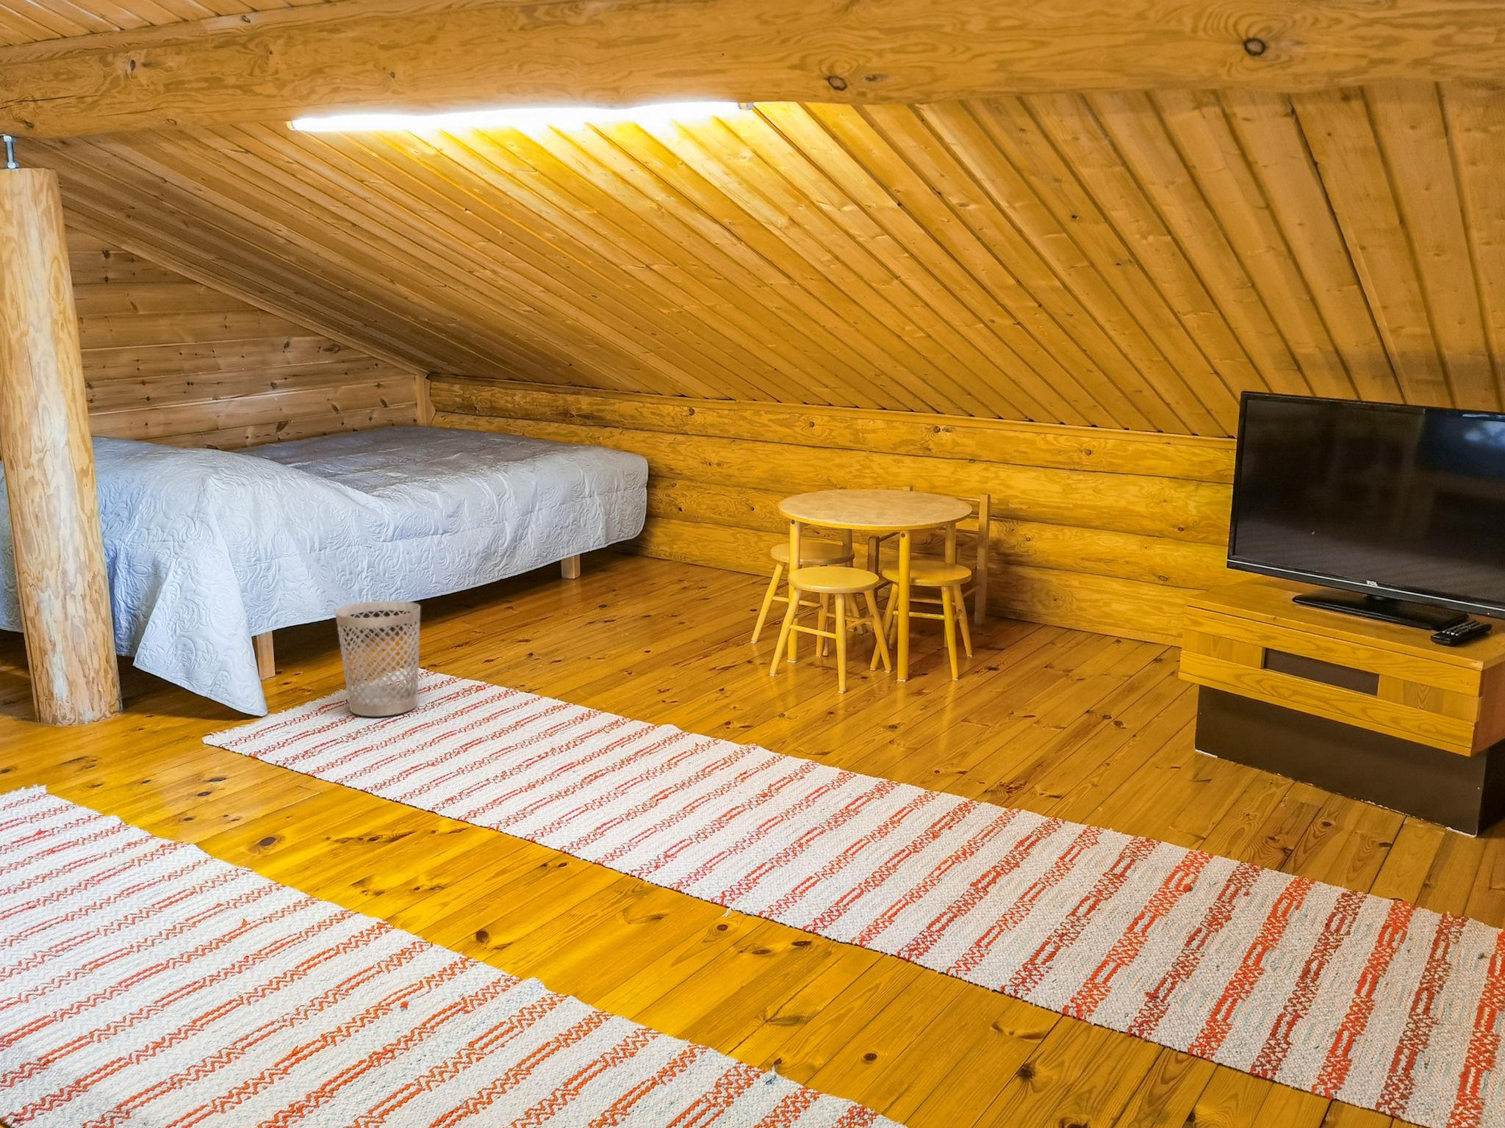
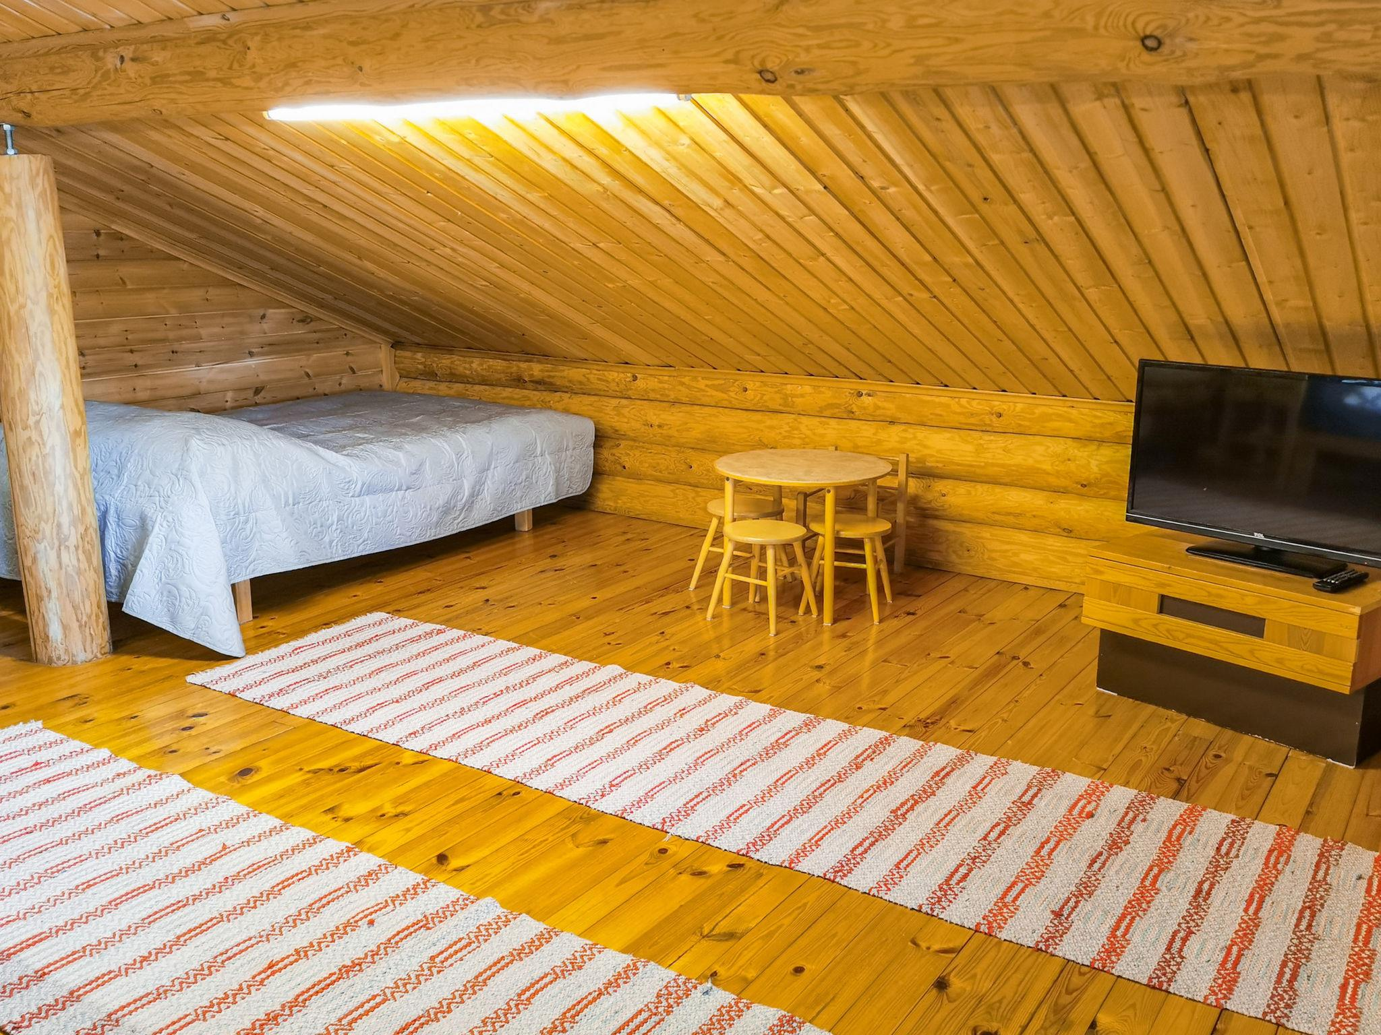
- wastebasket [334,600,421,717]
